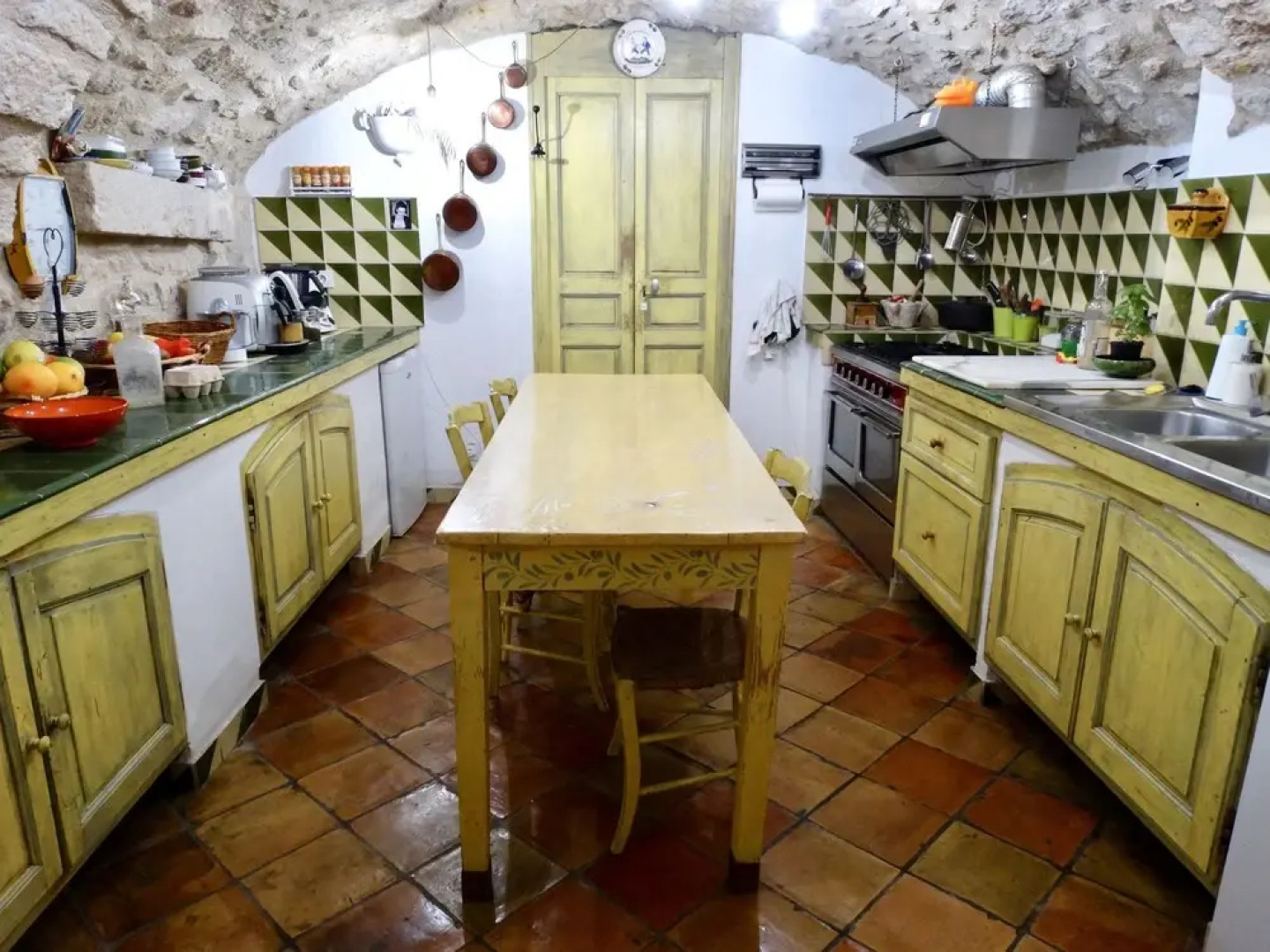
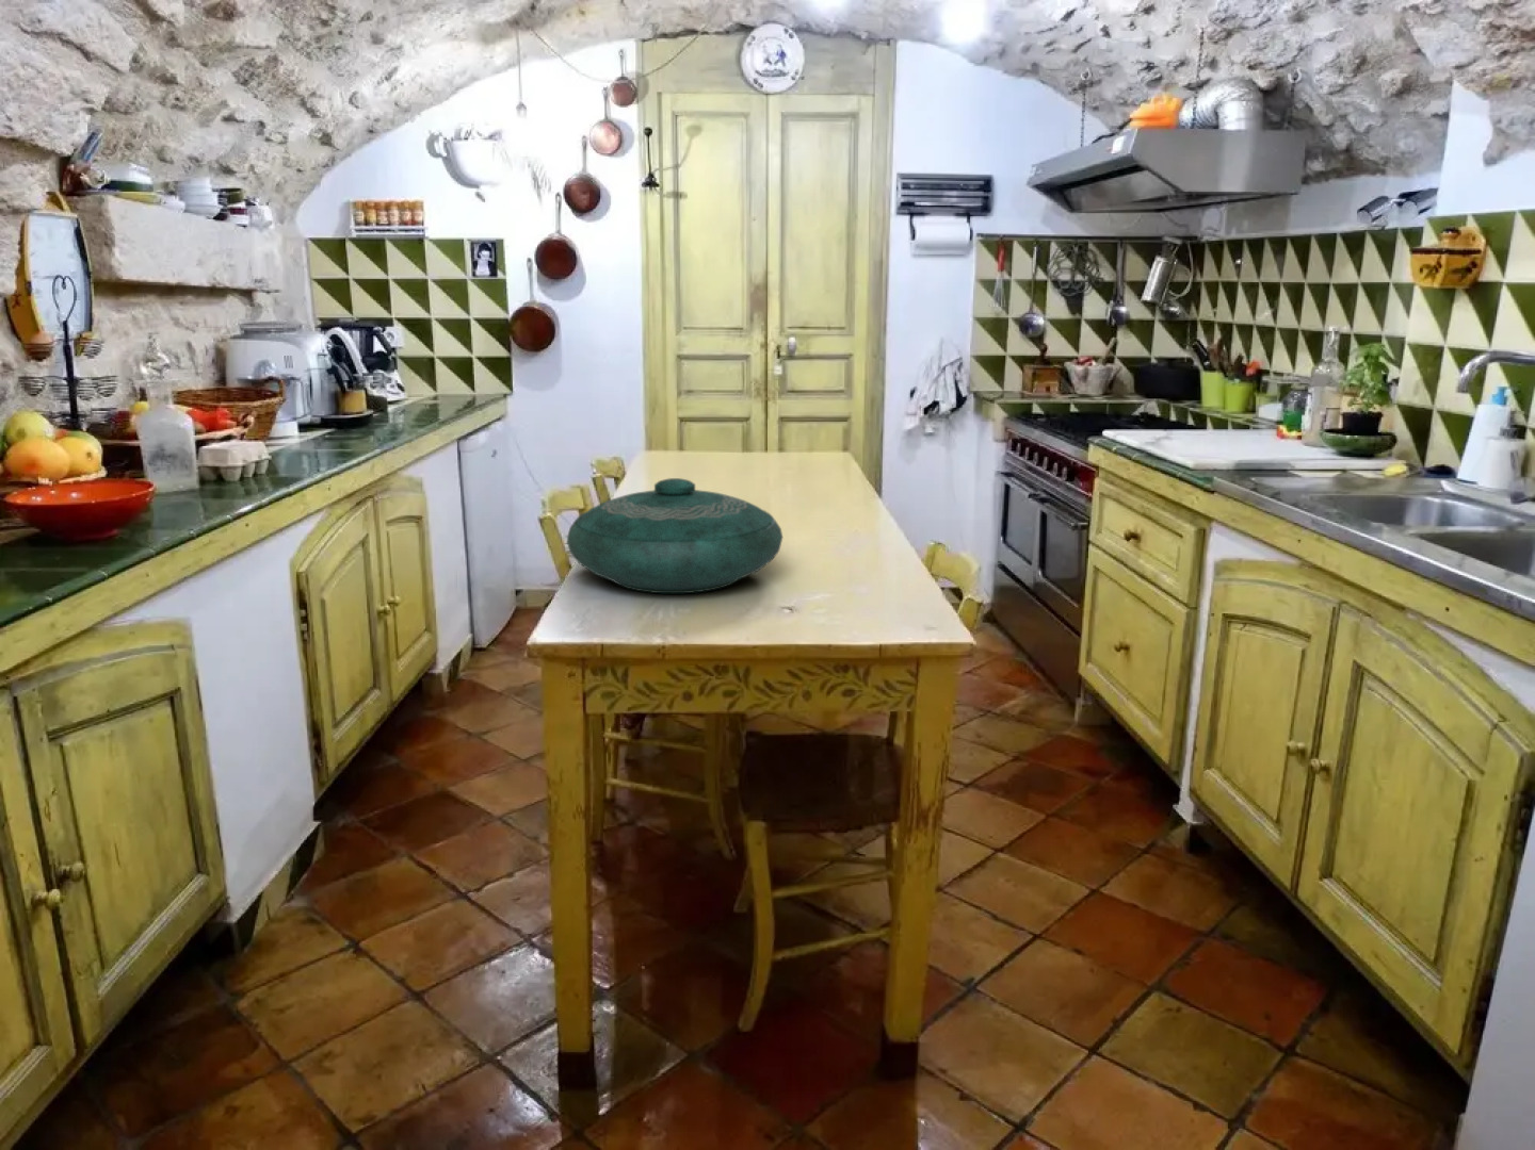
+ decorative bowl [566,477,783,594]
